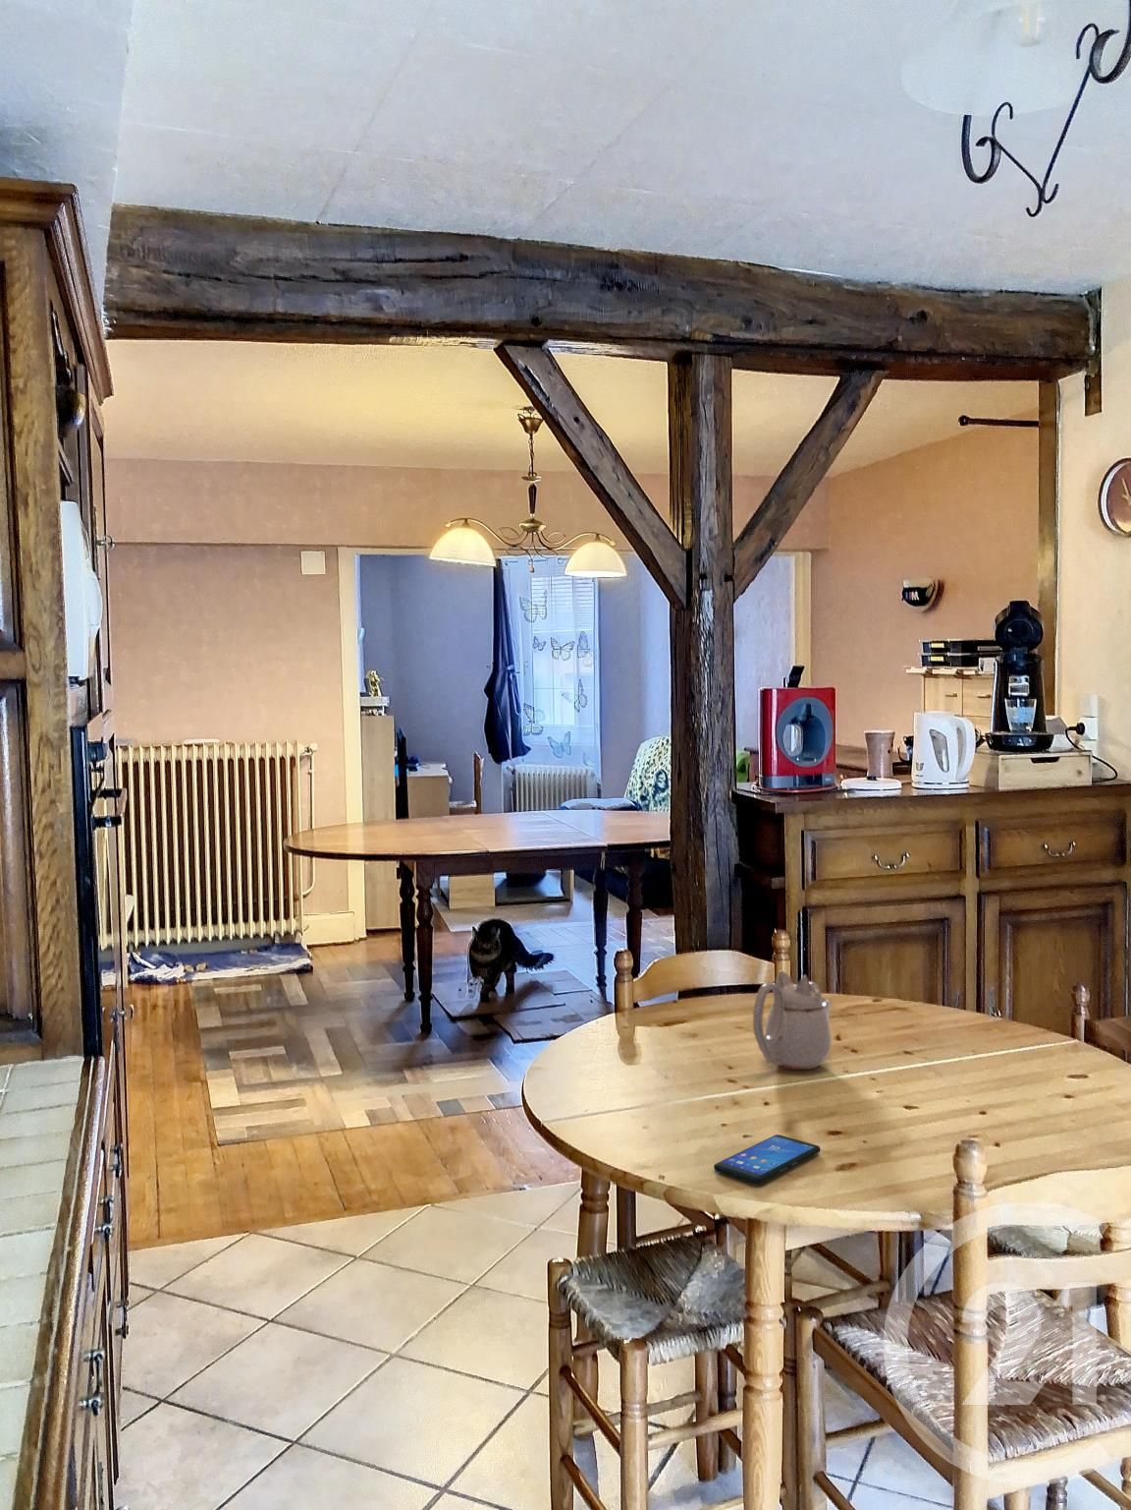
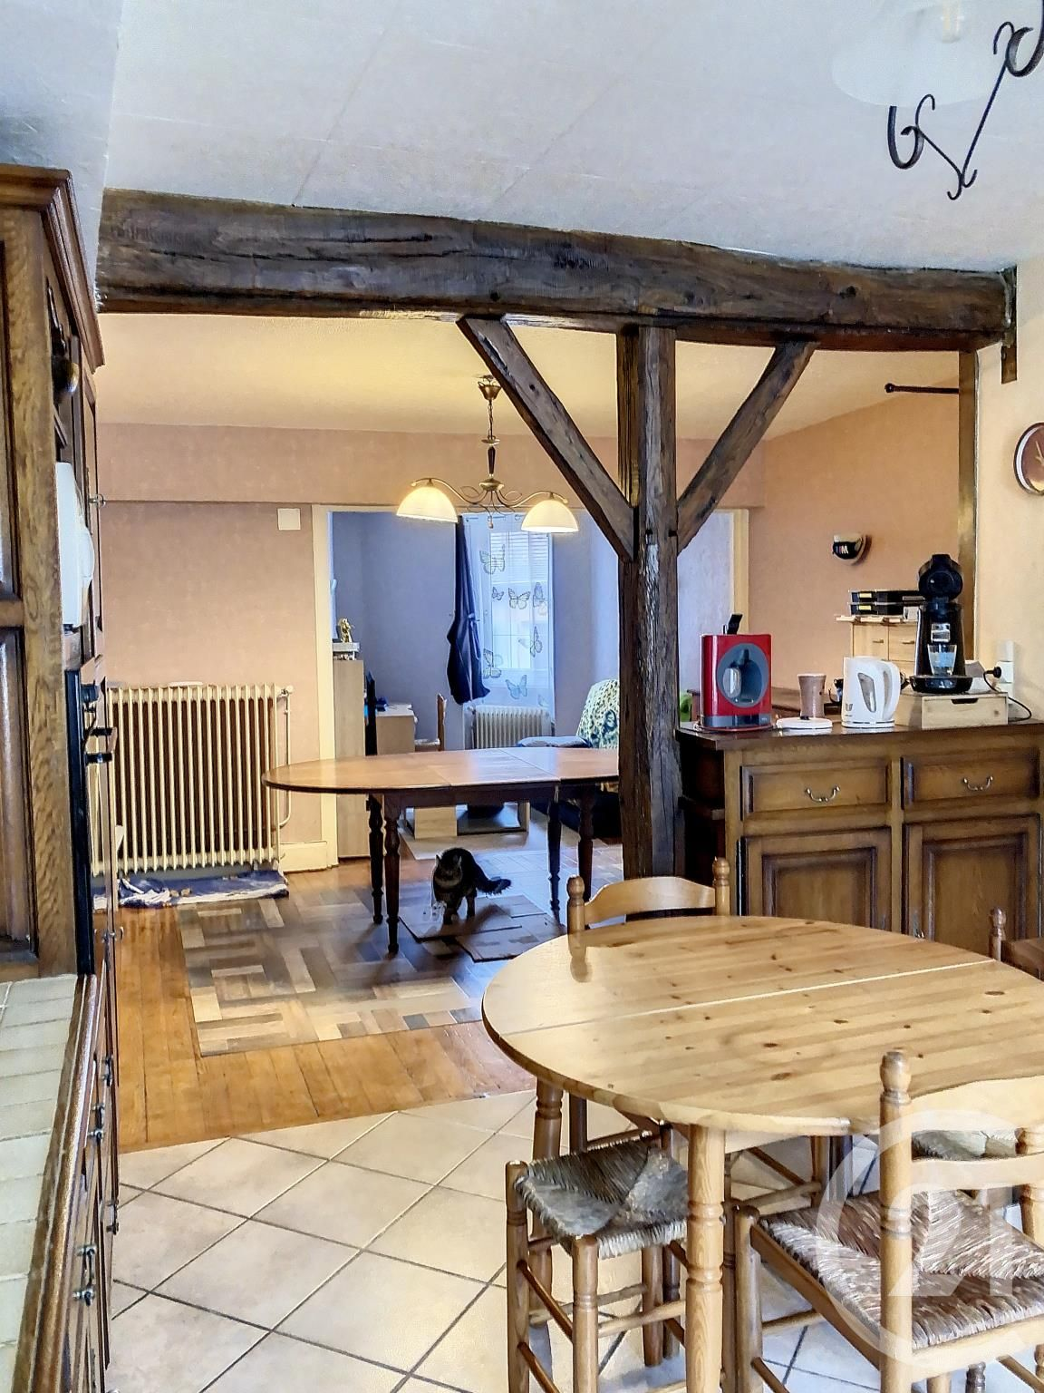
- teapot [752,969,833,1070]
- smartphone [713,1133,822,1184]
